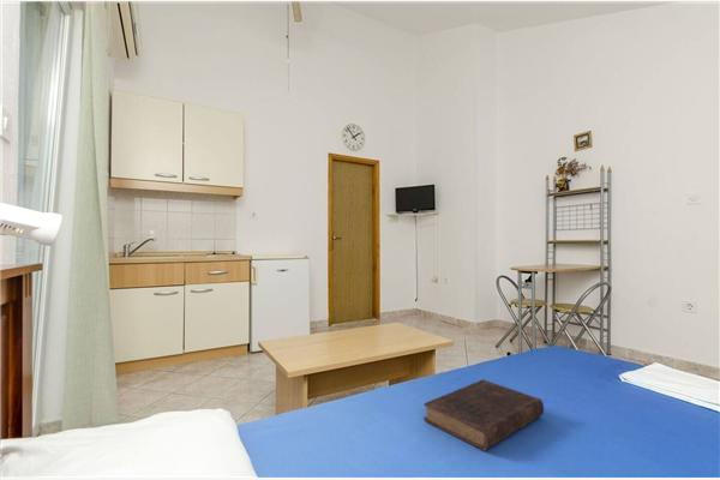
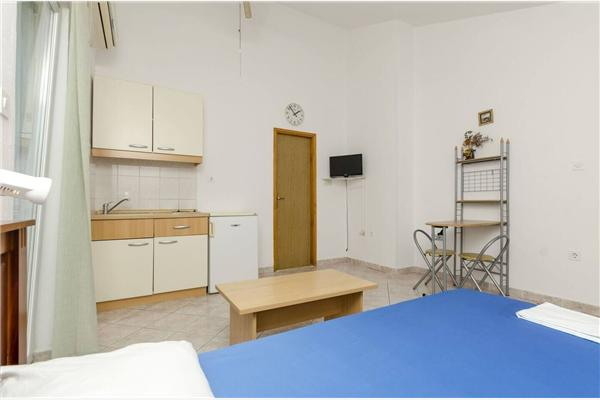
- book [422,378,545,451]
